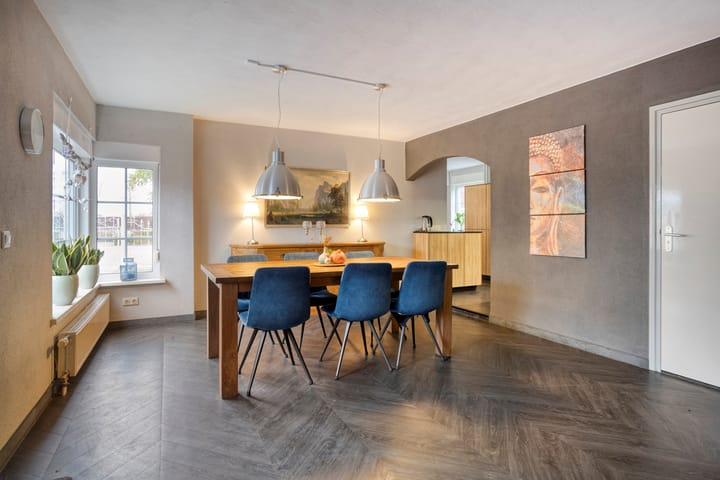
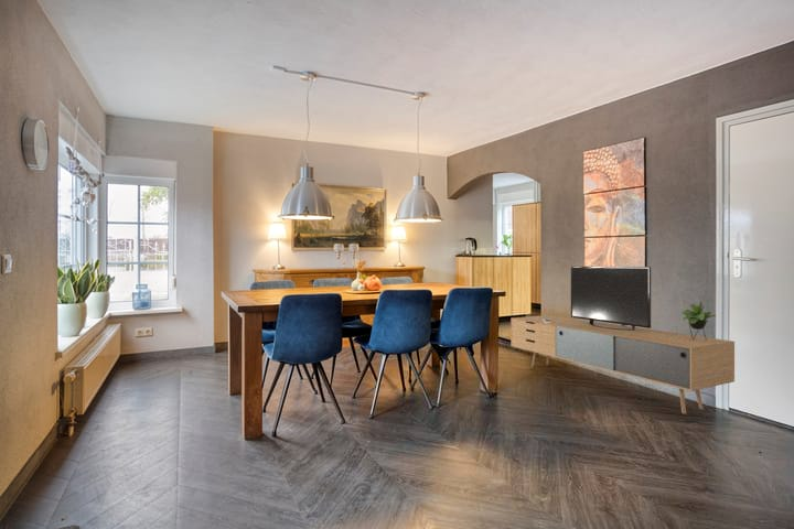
+ media console [509,266,736,414]
